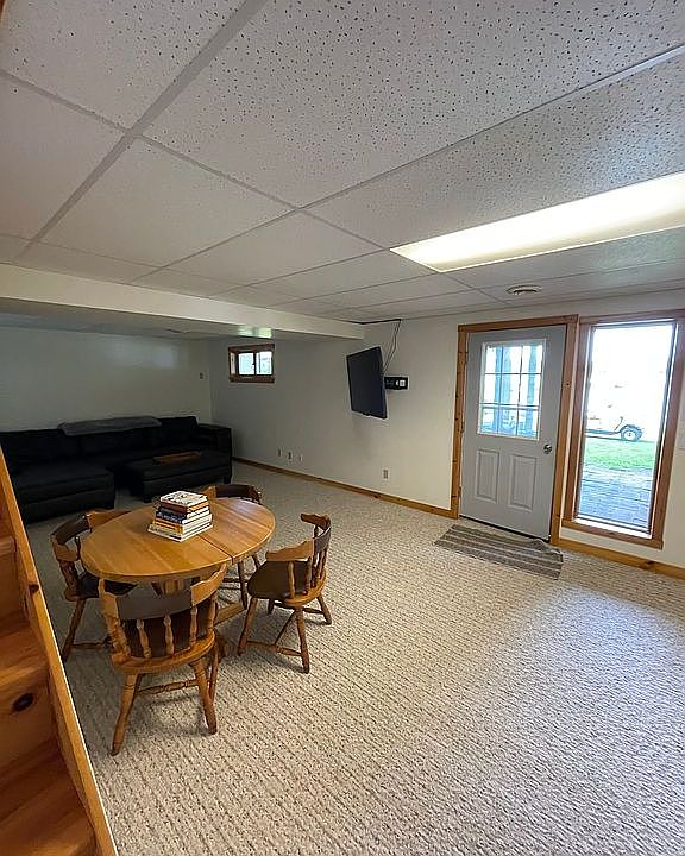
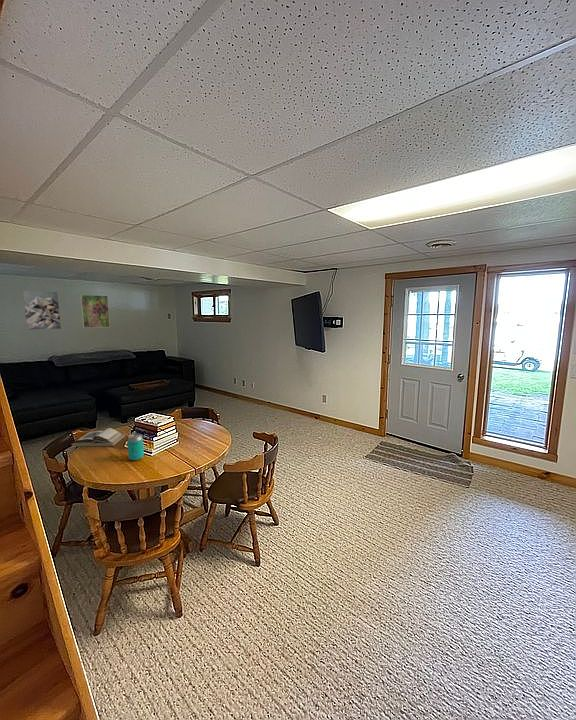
+ wall art [22,290,62,331]
+ book [71,427,126,448]
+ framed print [79,294,111,329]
+ beverage can [126,433,145,462]
